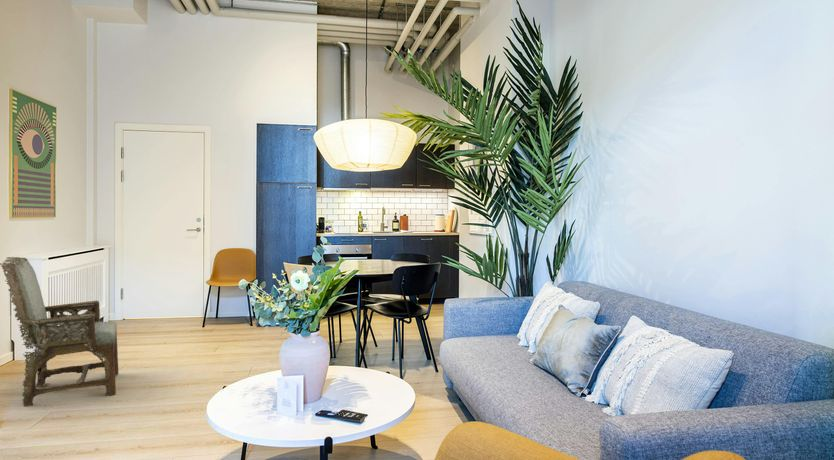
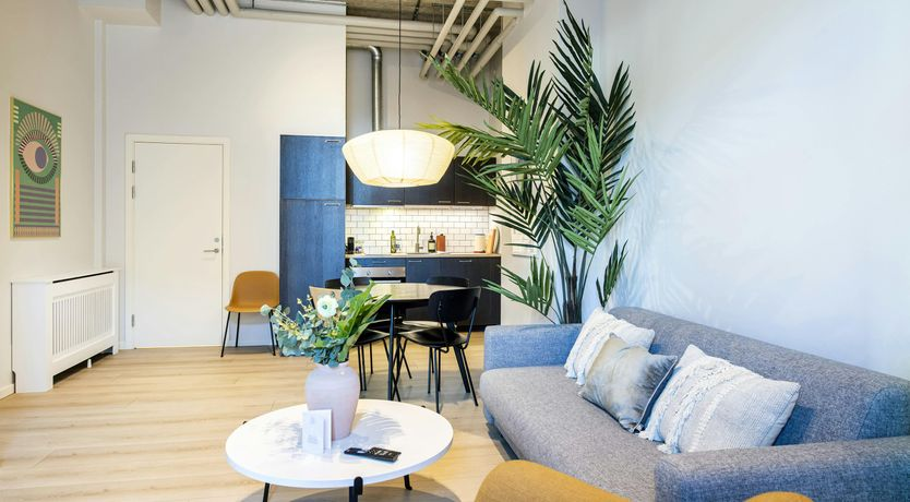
- armchair [0,256,119,407]
